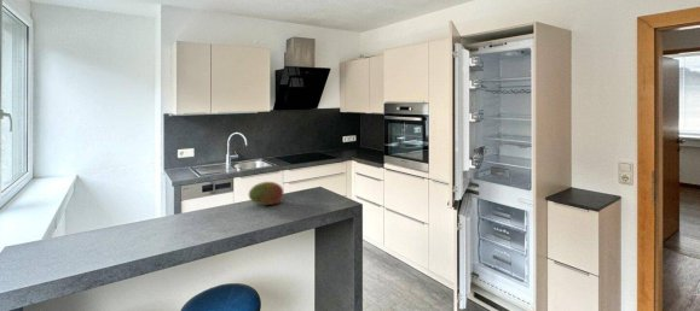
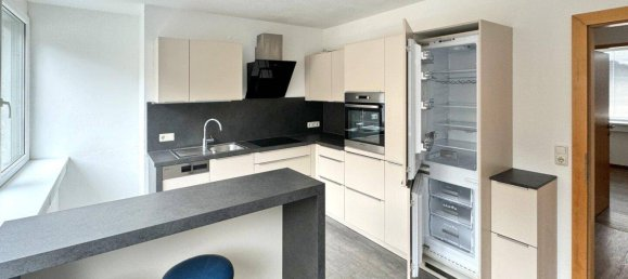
- fruit [248,181,285,206]
